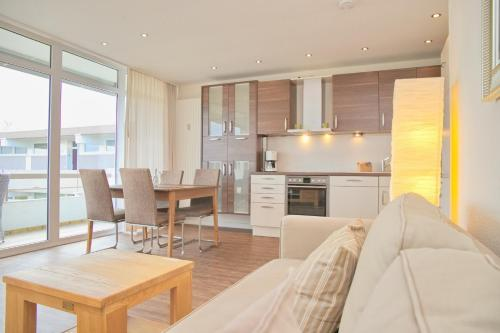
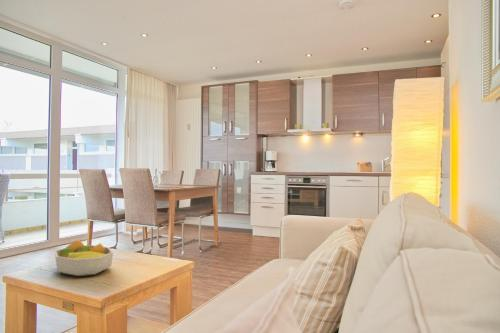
+ fruit bowl [54,239,114,277]
